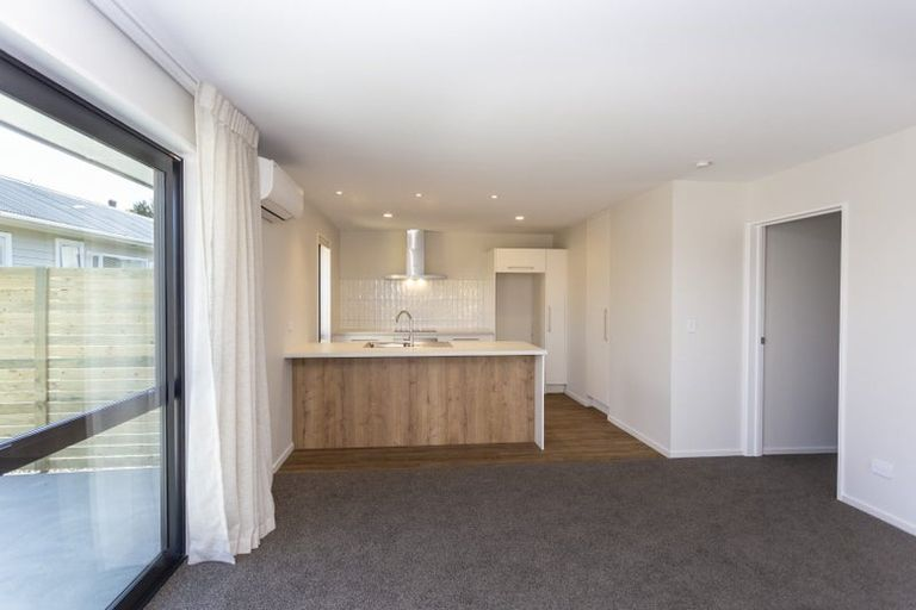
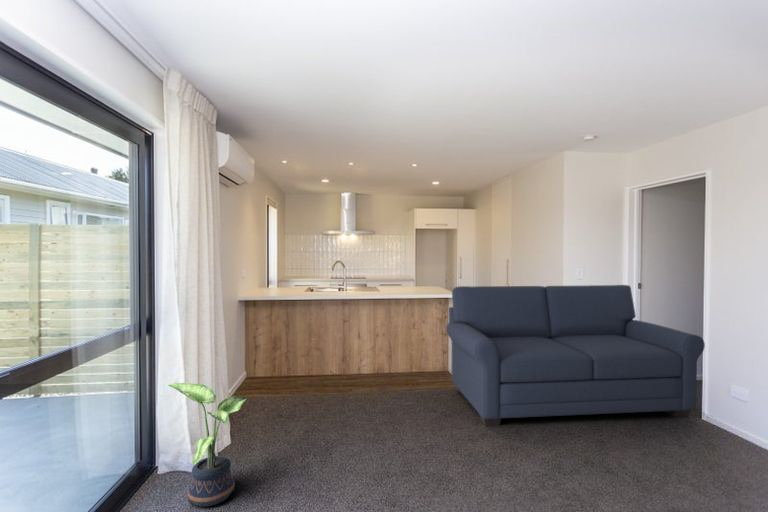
+ sofa [445,284,706,427]
+ potted plant [167,382,248,508]
